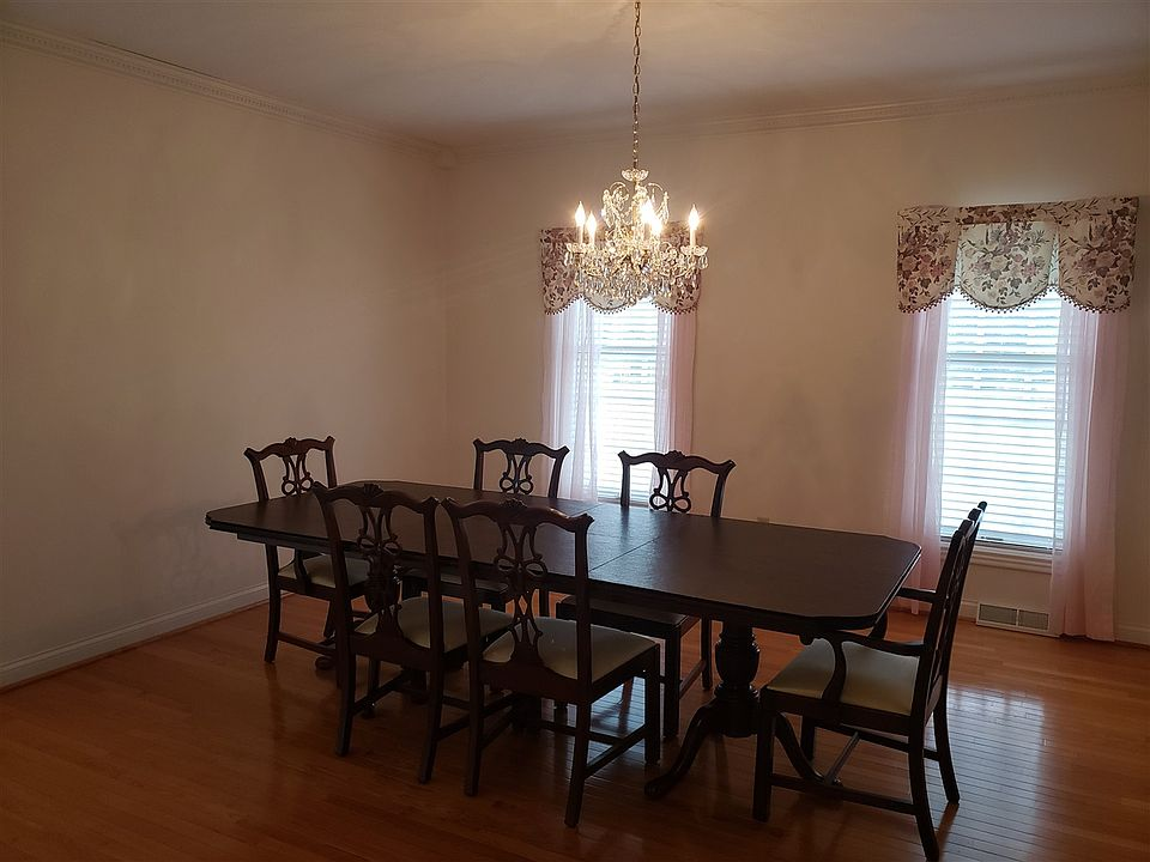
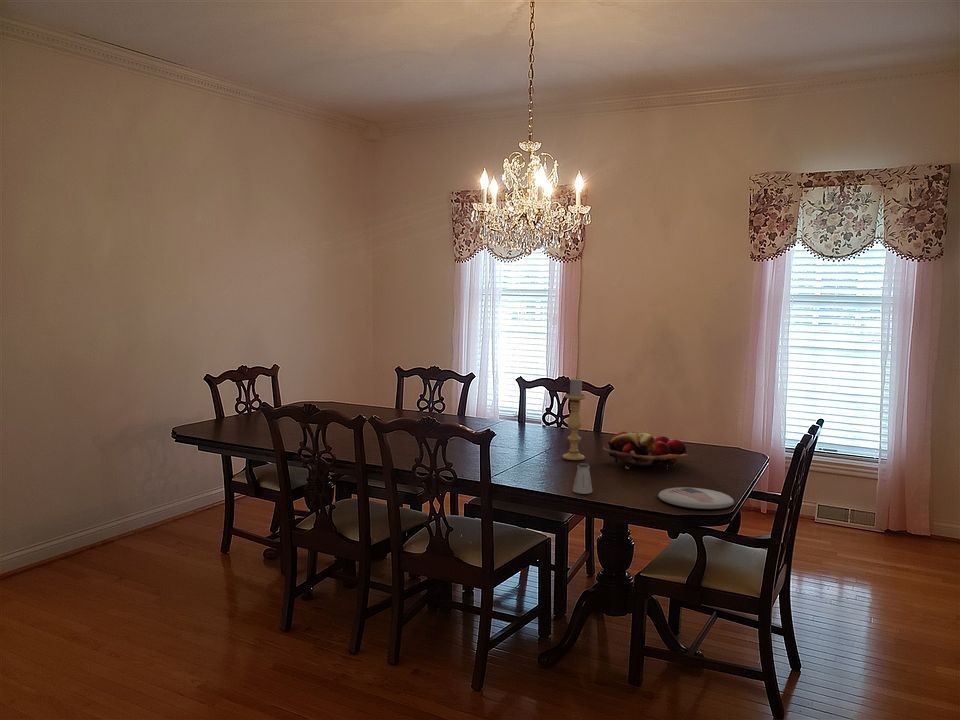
+ fruit basket [602,431,689,470]
+ saltshaker [572,462,593,495]
+ plate [657,486,735,510]
+ candle holder [561,377,587,461]
